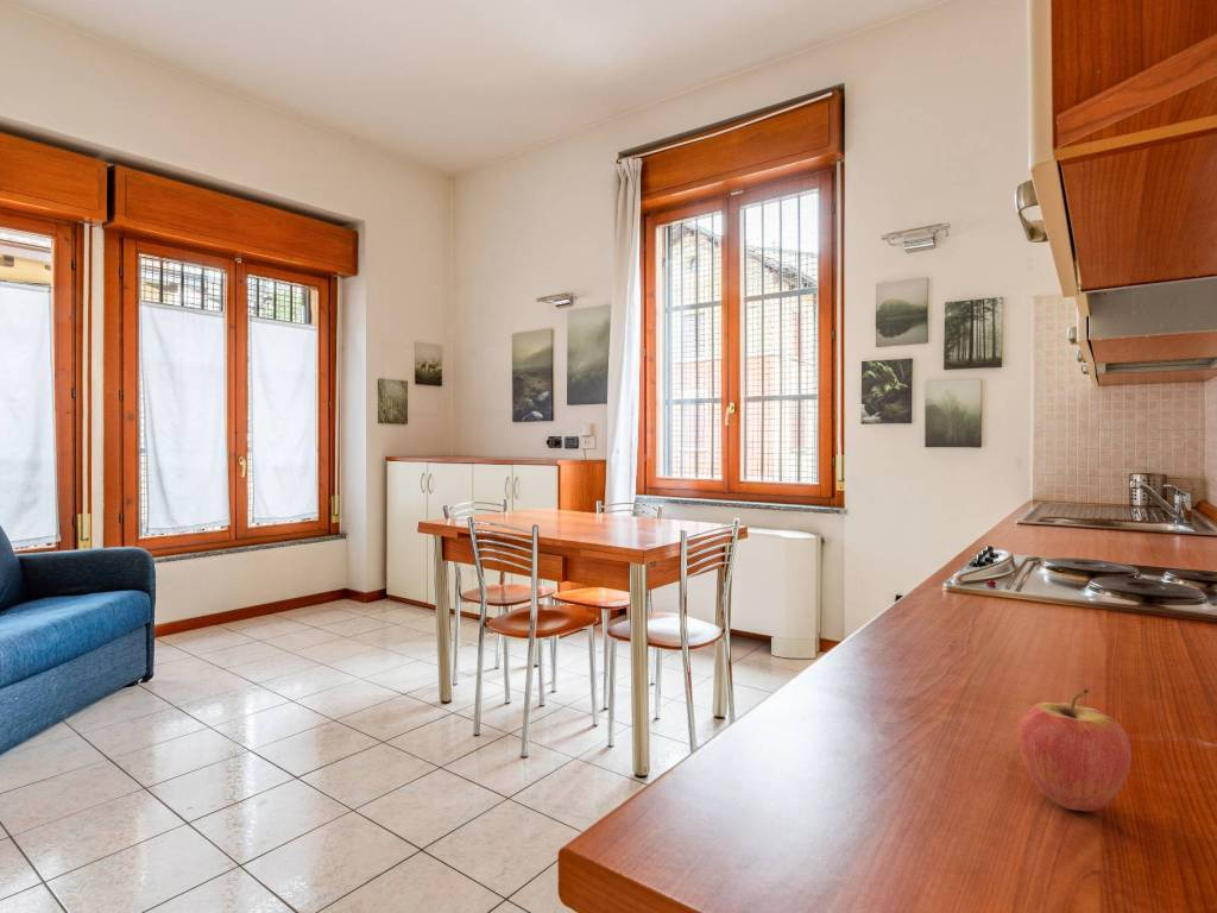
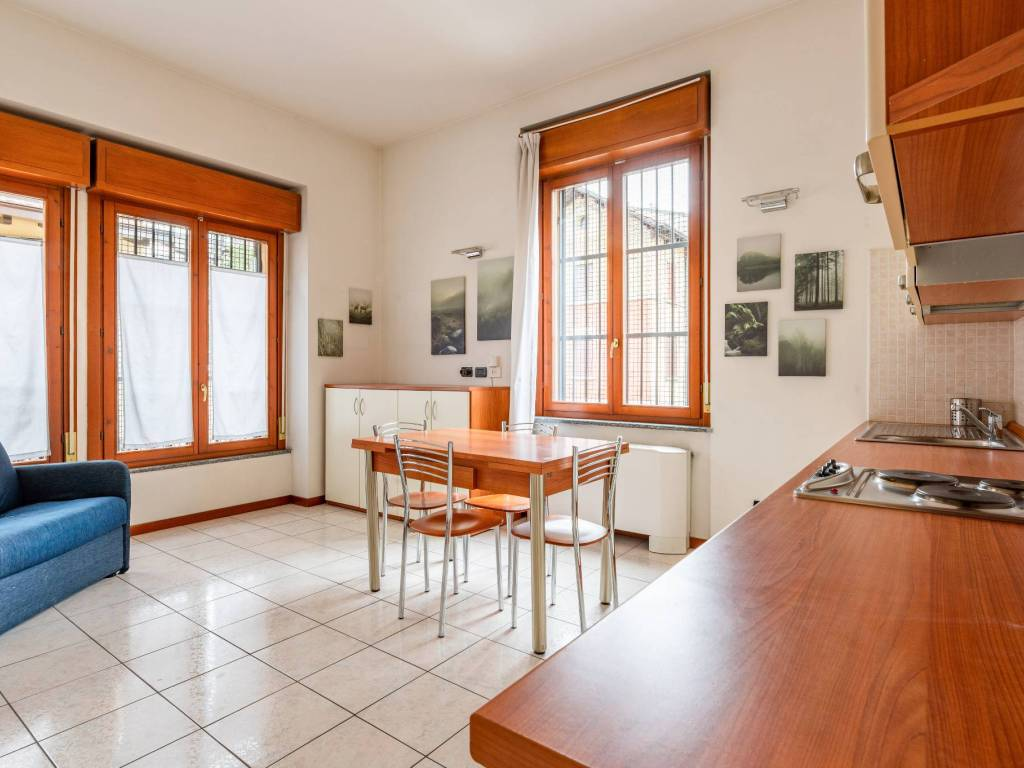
- fruit [1017,688,1133,812]
